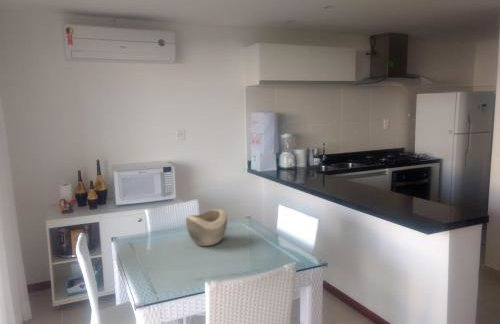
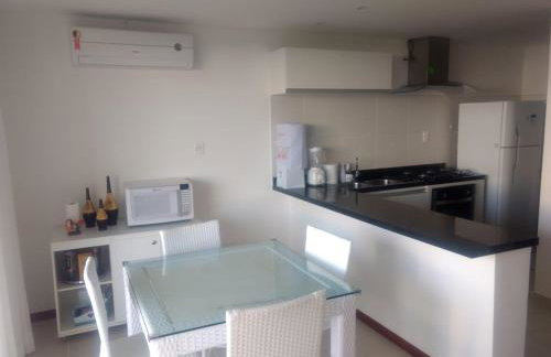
- decorative bowl [185,208,228,247]
